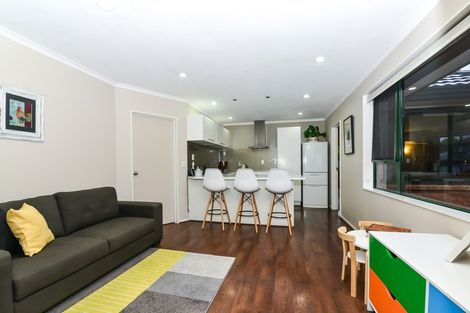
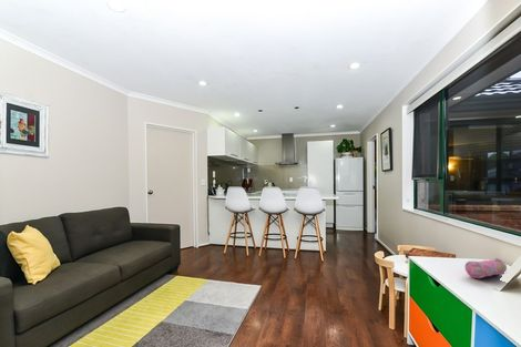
+ pencil case [463,257,508,279]
